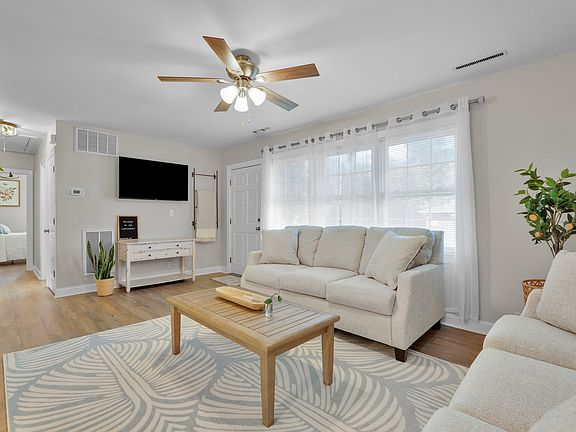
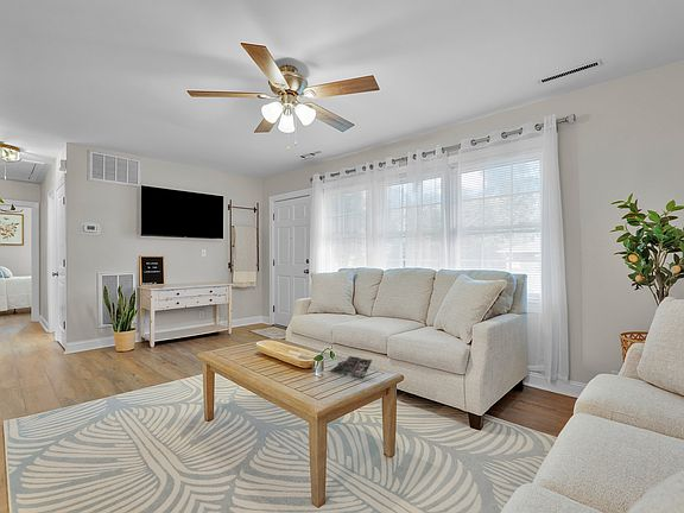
+ paperback book [328,355,373,380]
